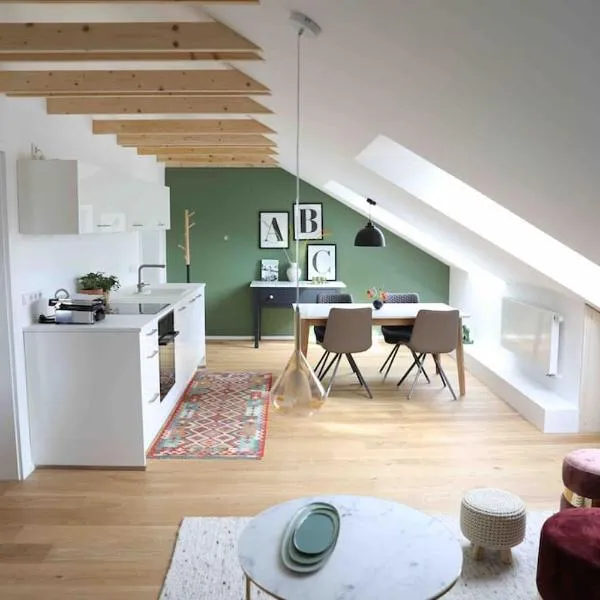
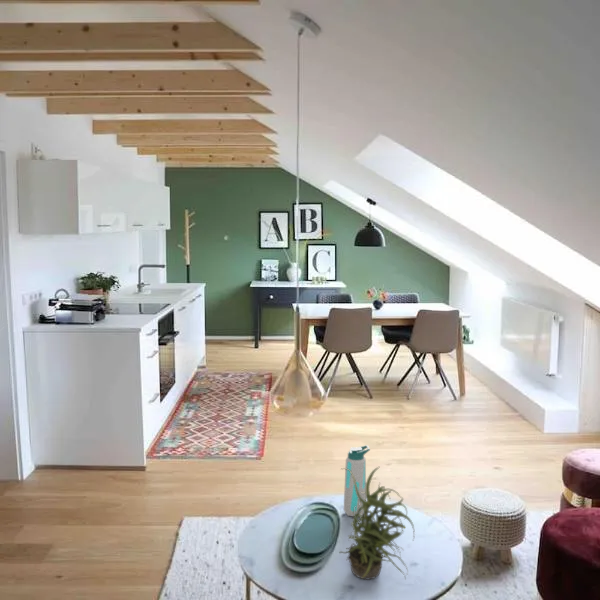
+ potted plant [338,466,416,581]
+ water bottle [343,444,371,518]
